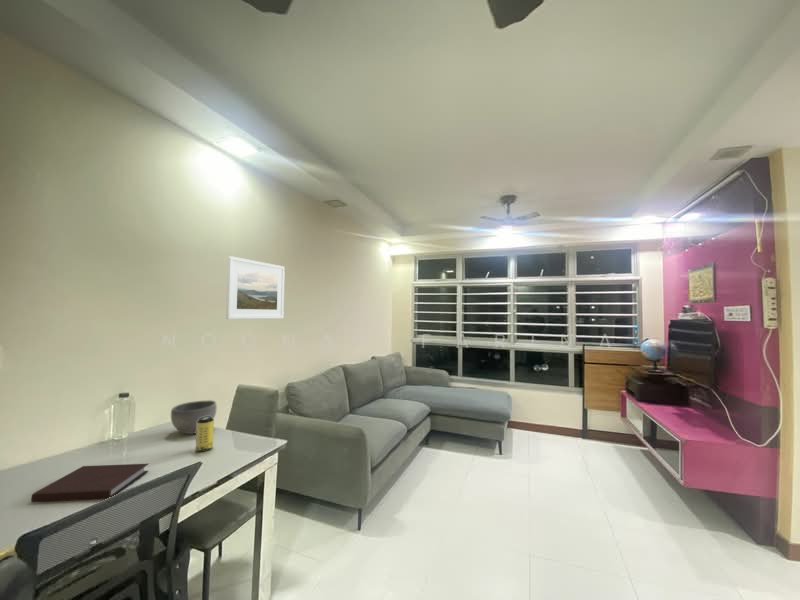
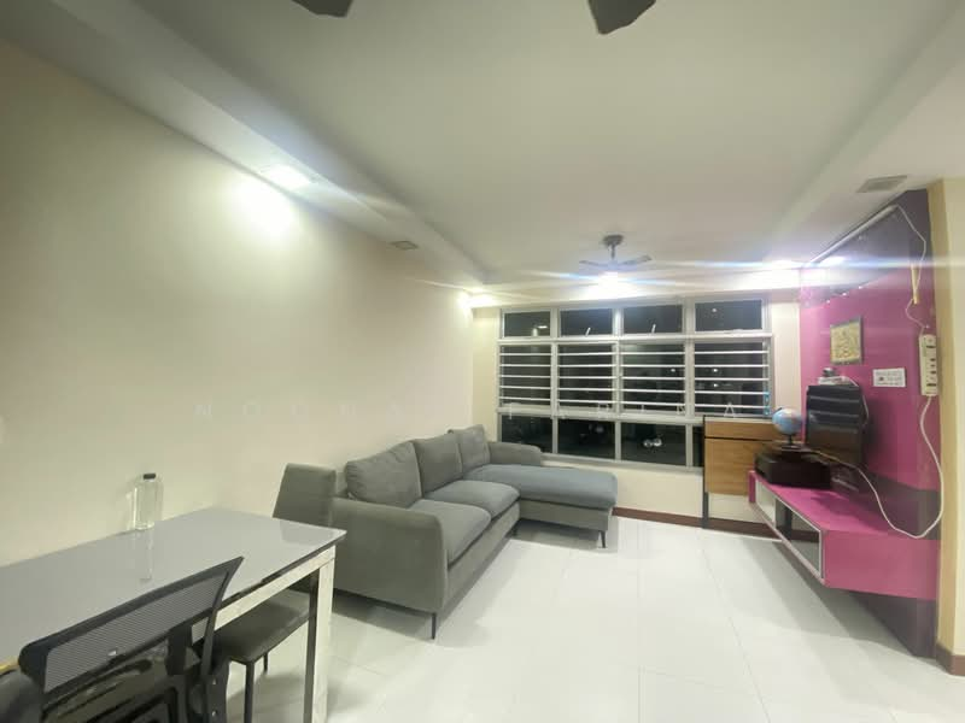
- bowl [170,399,218,435]
- beverage can [195,416,215,453]
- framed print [225,255,286,320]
- notebook [30,463,149,503]
